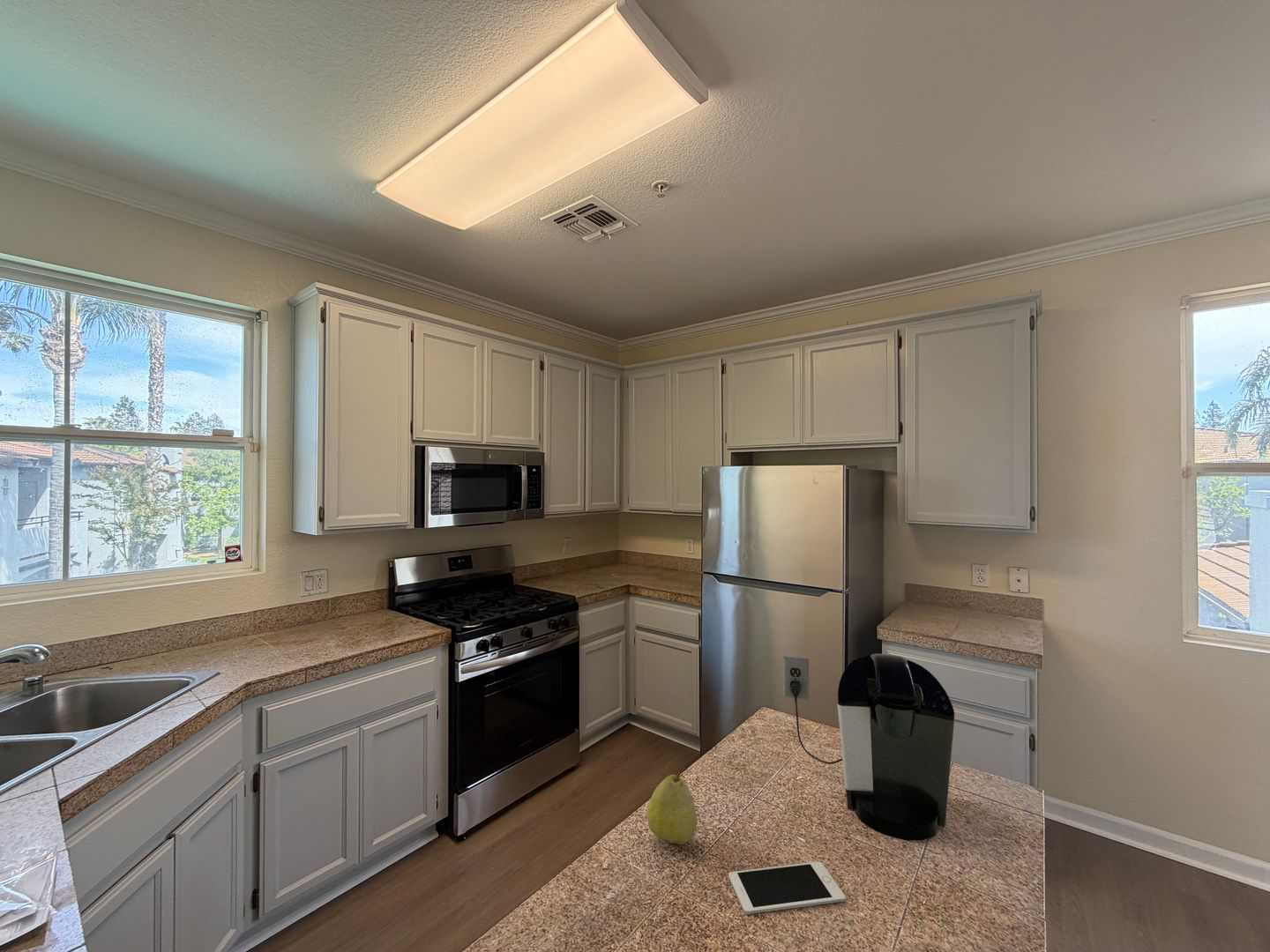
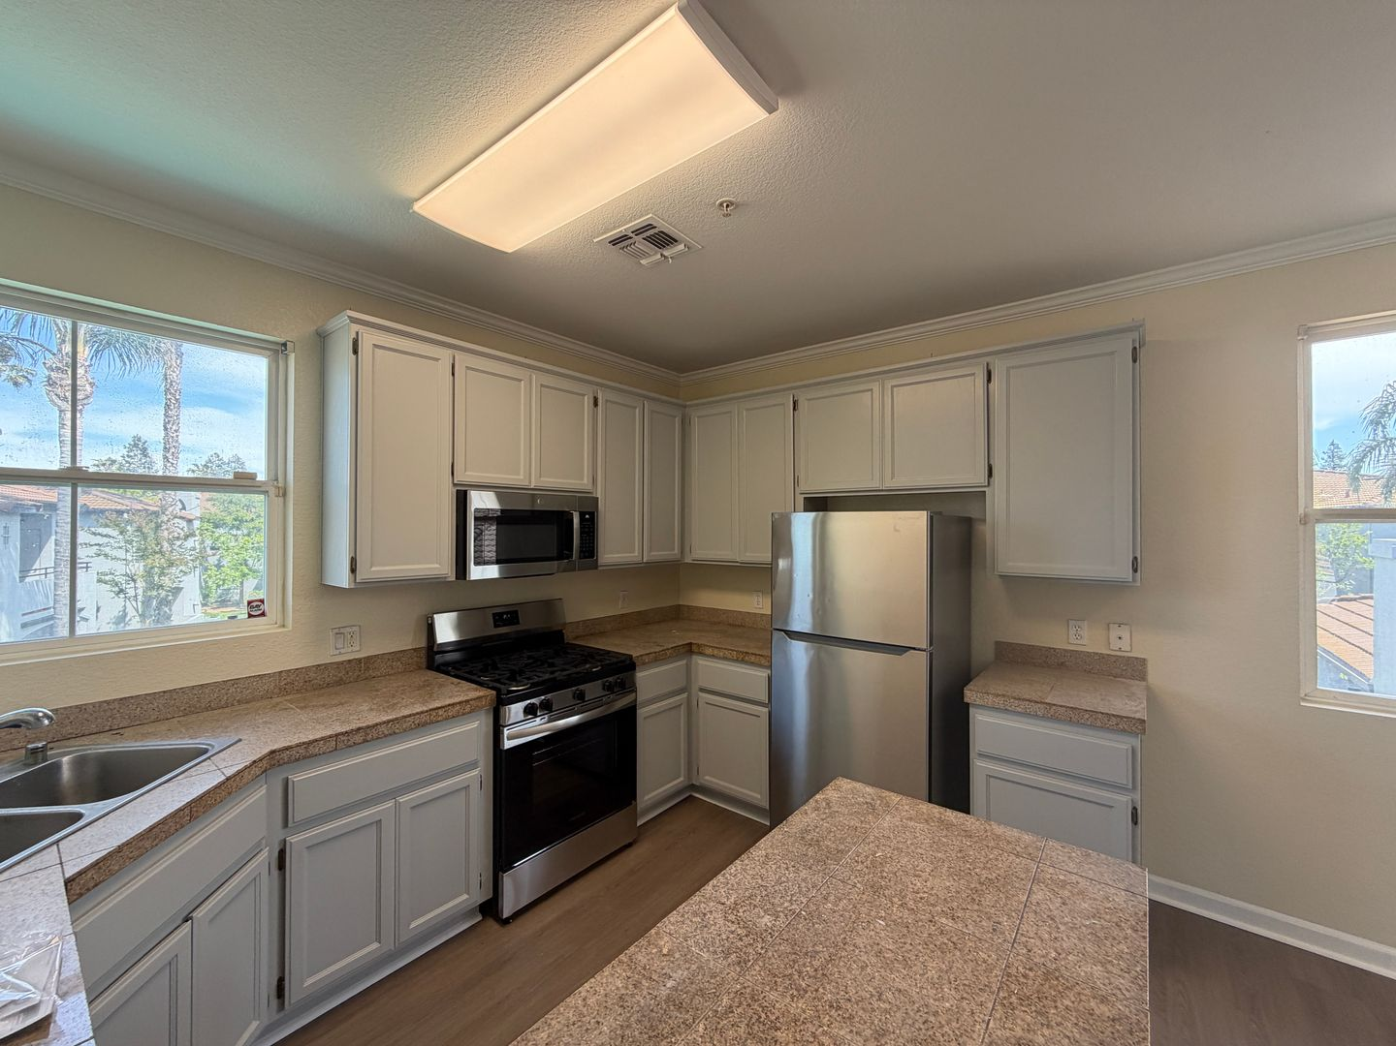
- coffee maker [782,653,955,842]
- fruit [646,771,698,845]
- cell phone [728,861,847,915]
